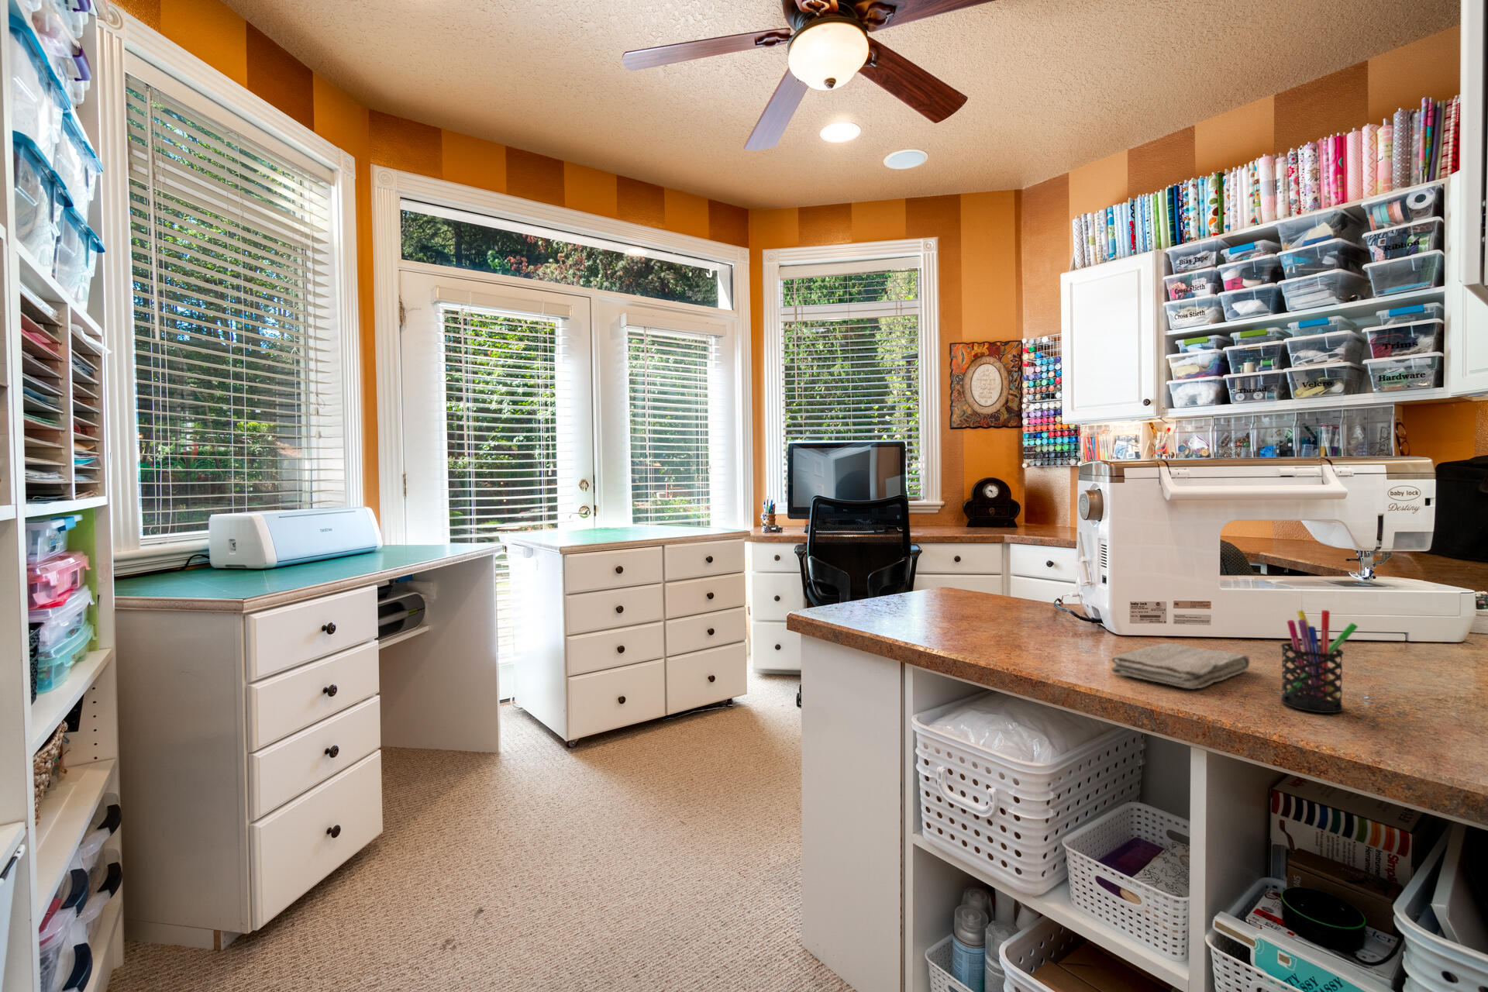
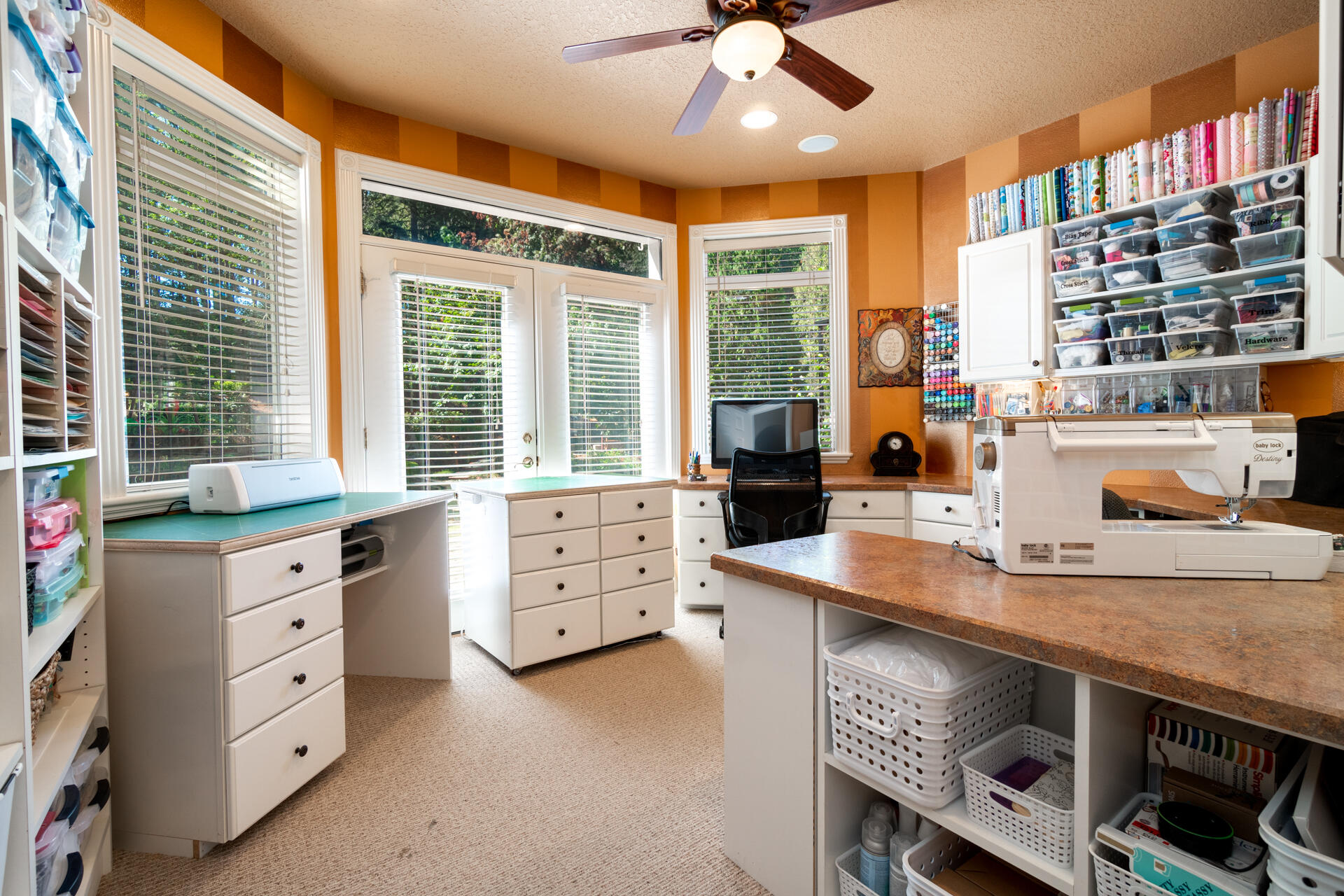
- pen holder [1280,609,1360,714]
- washcloth [1110,642,1251,690]
